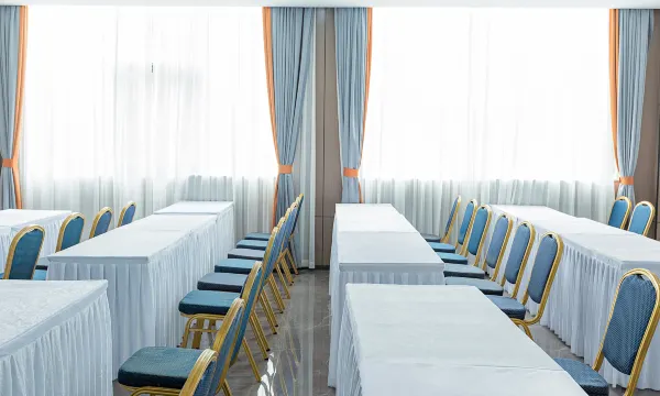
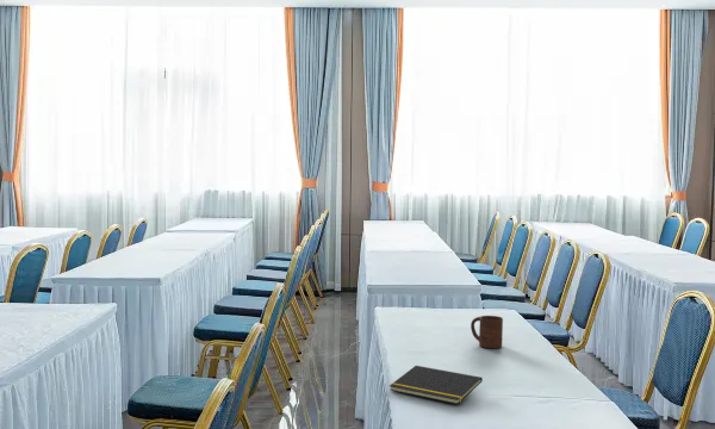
+ notepad [388,365,484,405]
+ cup [470,315,504,349]
